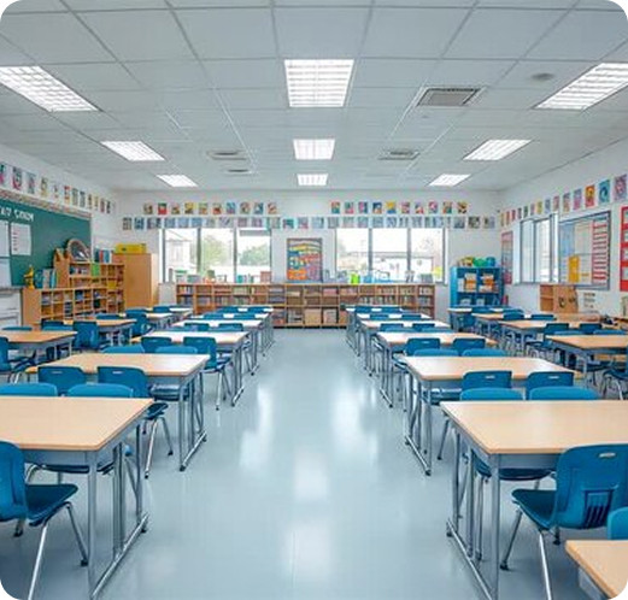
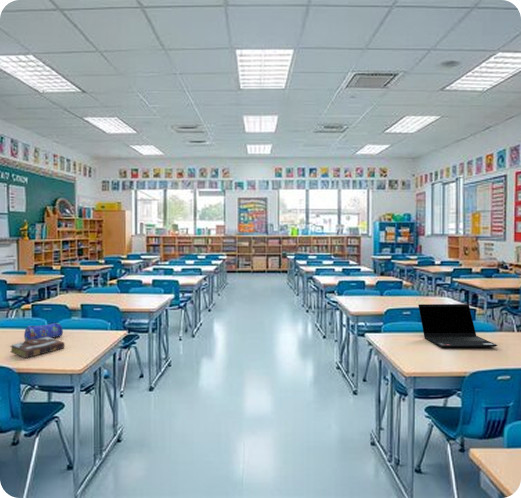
+ pencil case [23,322,64,341]
+ laptop computer [417,303,498,348]
+ book [9,337,66,359]
